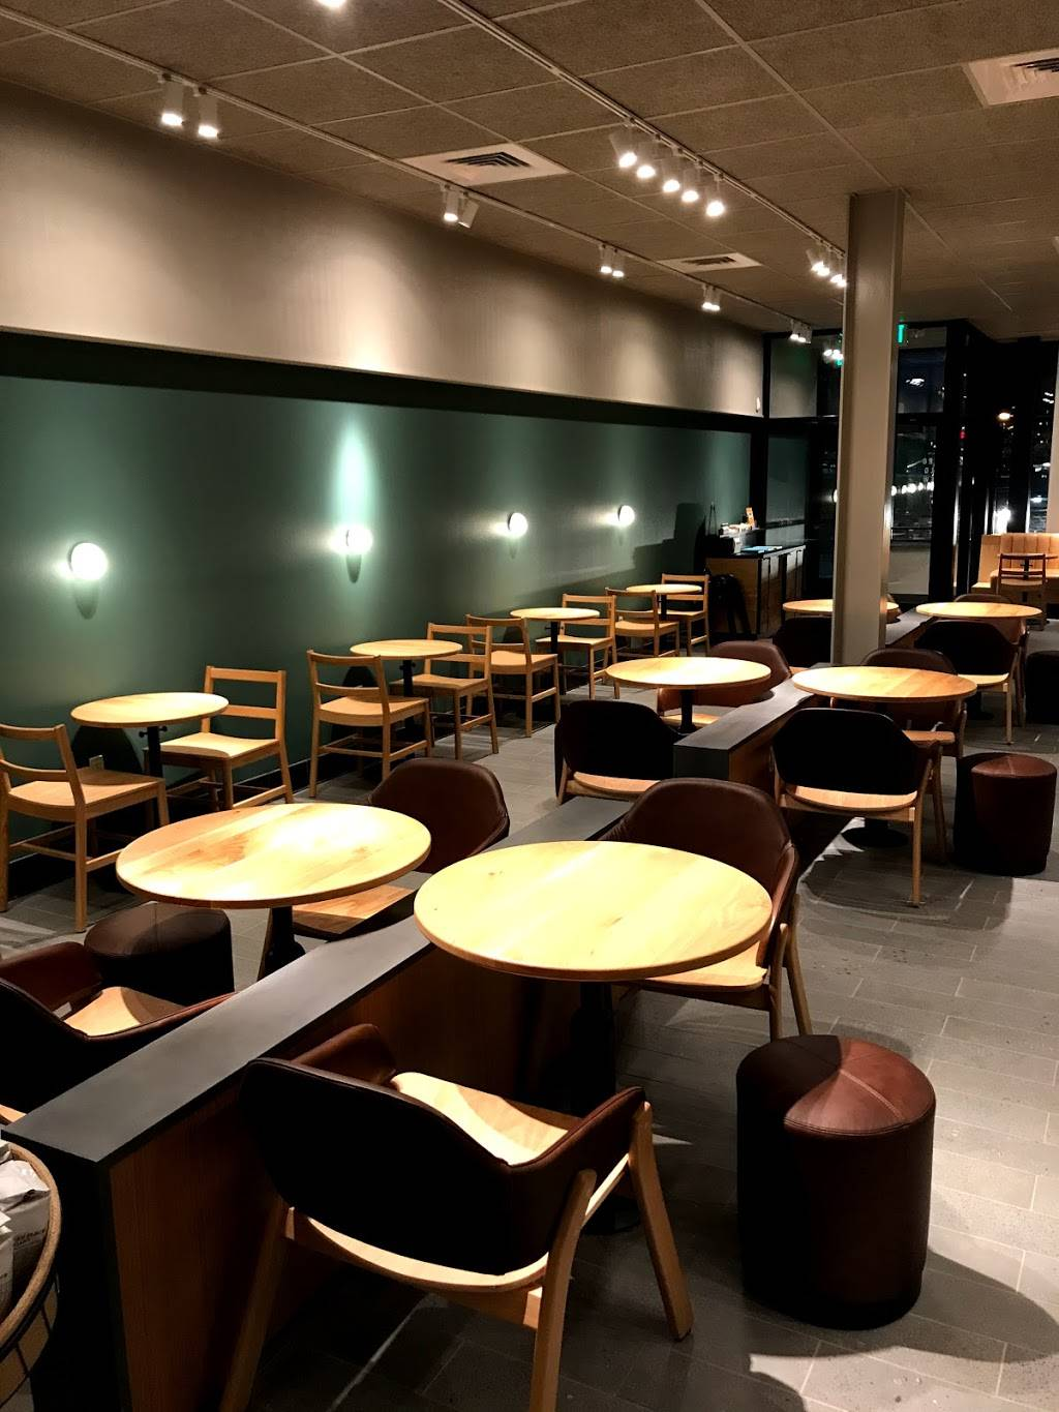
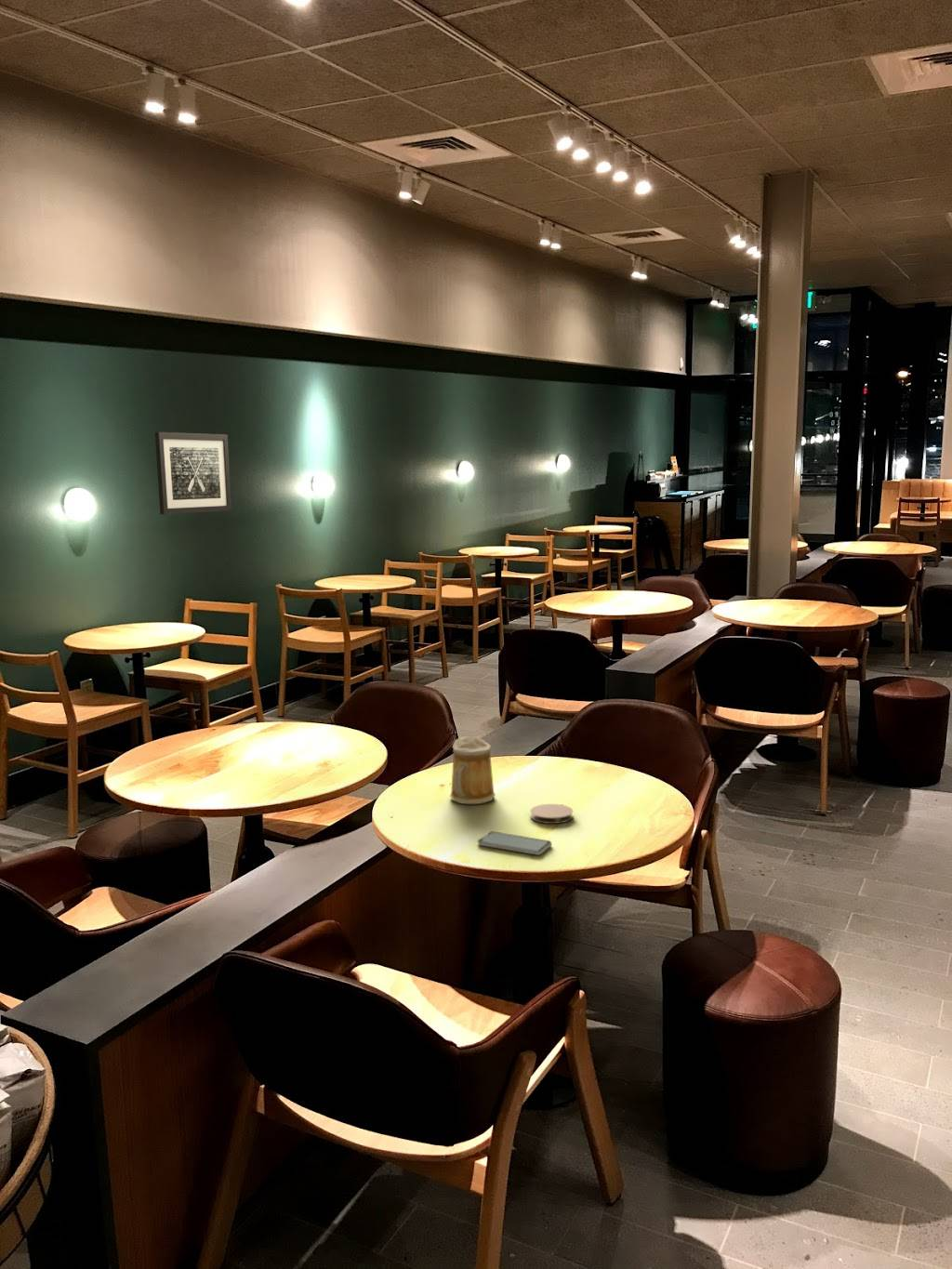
+ mug [449,735,496,805]
+ wall art [154,431,232,515]
+ coaster [529,803,575,825]
+ smartphone [477,830,552,856]
